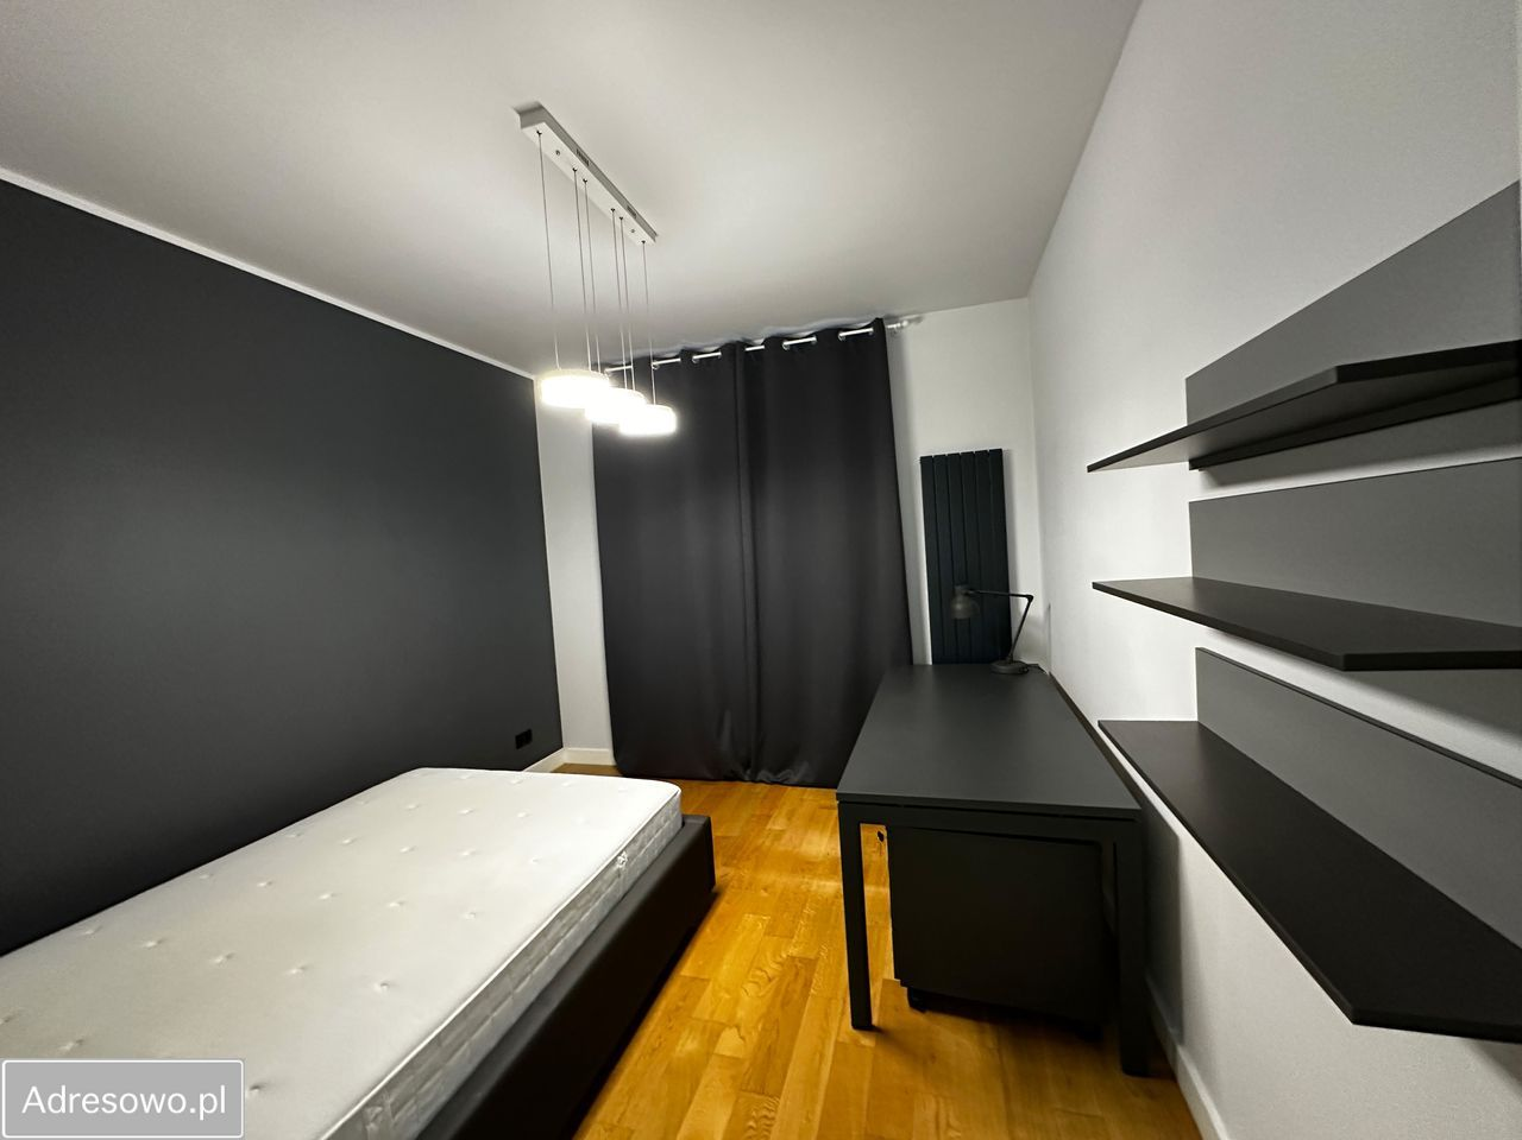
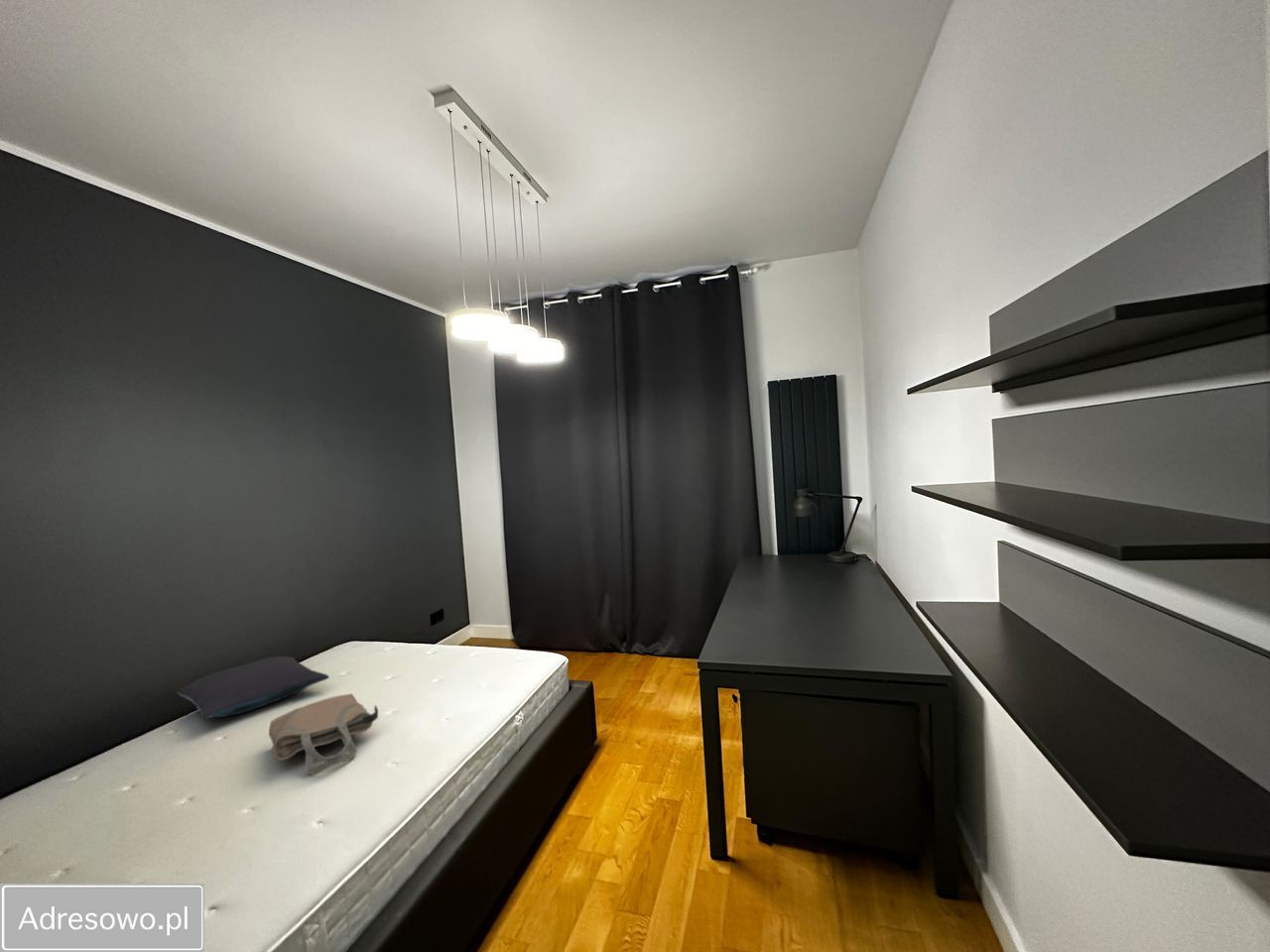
+ tote bag [268,693,379,775]
+ pillow [176,655,330,720]
